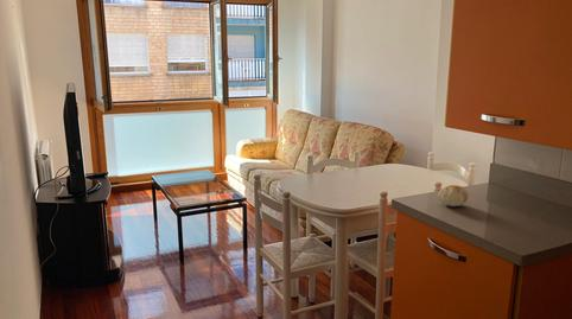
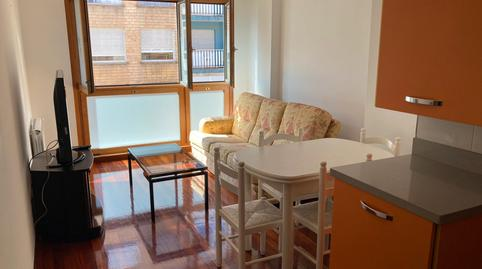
- fruit [438,184,470,208]
